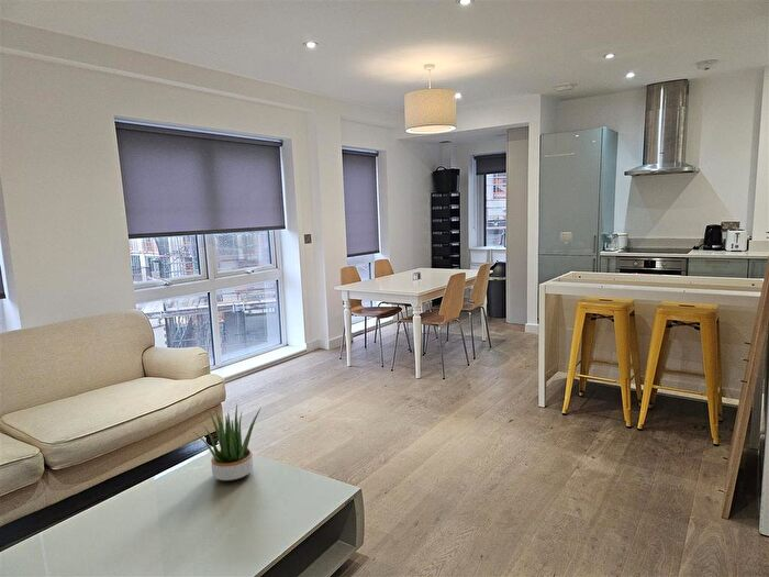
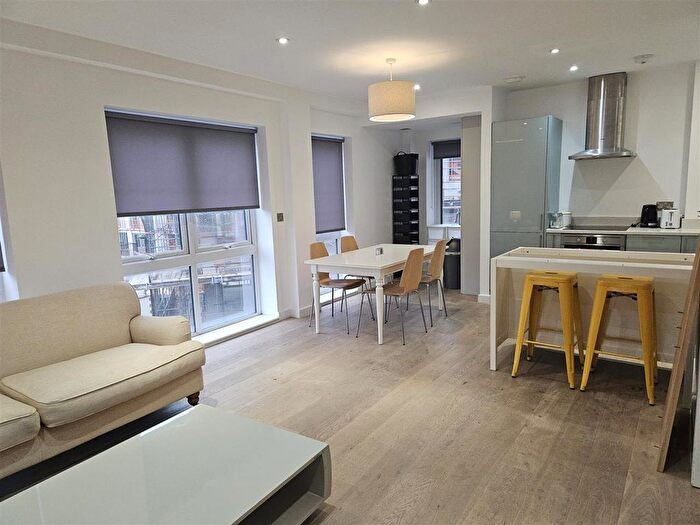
- potted plant [192,402,263,482]
